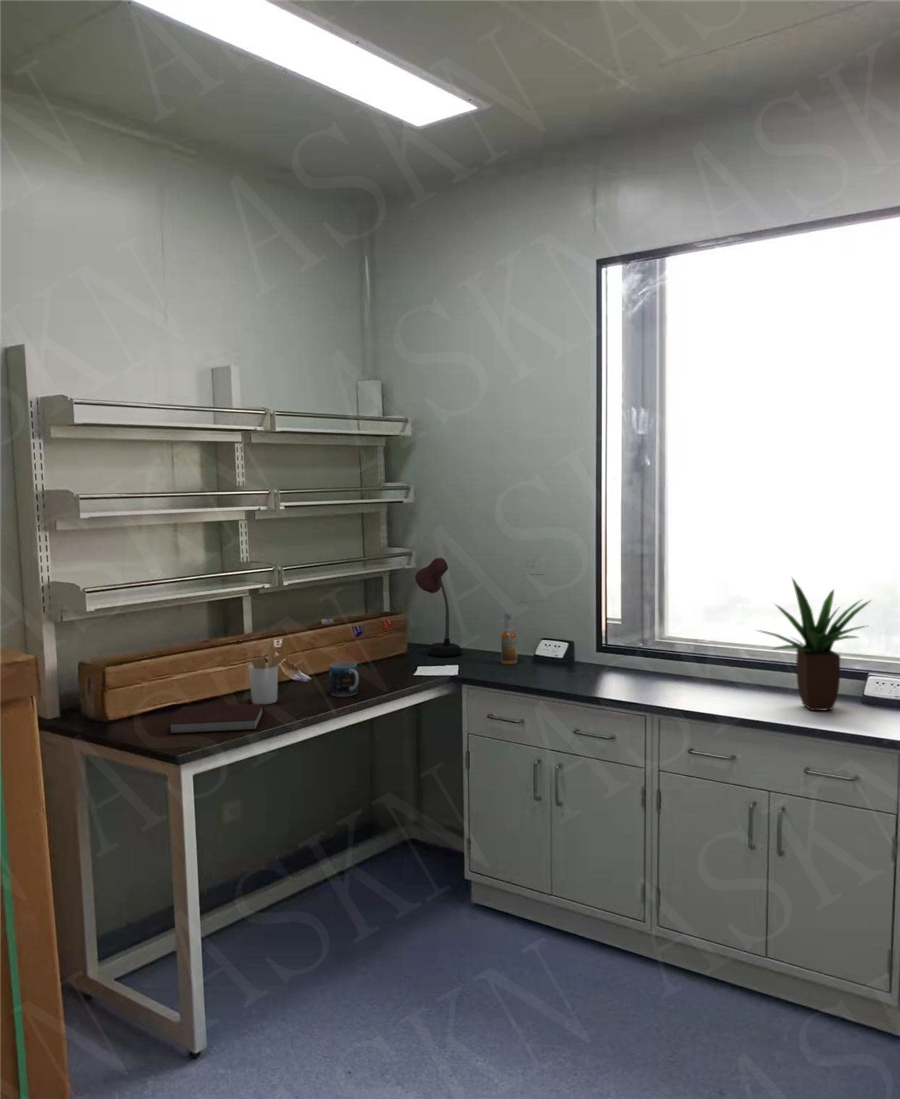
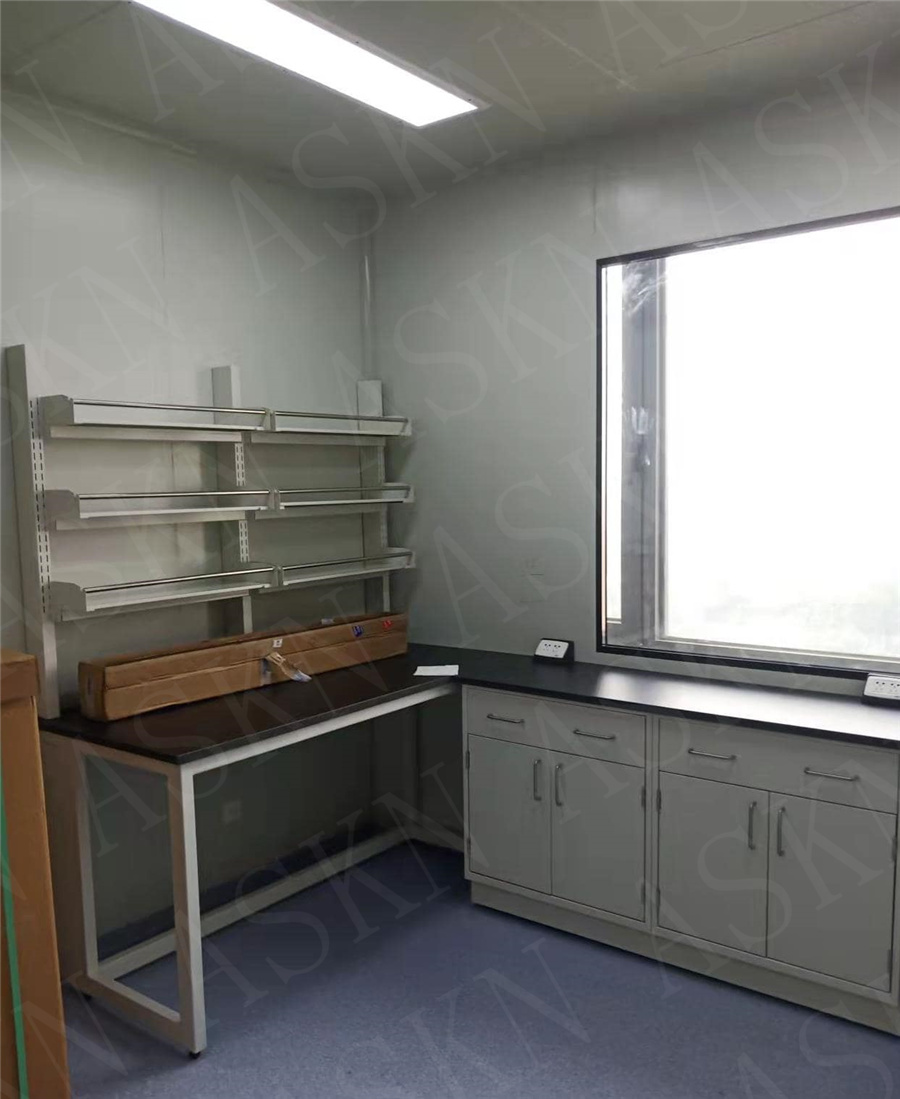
- desk lamp [414,557,463,657]
- spray bottle [500,611,518,665]
- potted plant [755,577,874,712]
- notebook [168,703,265,735]
- utensil holder [247,644,293,705]
- mug [328,661,360,698]
